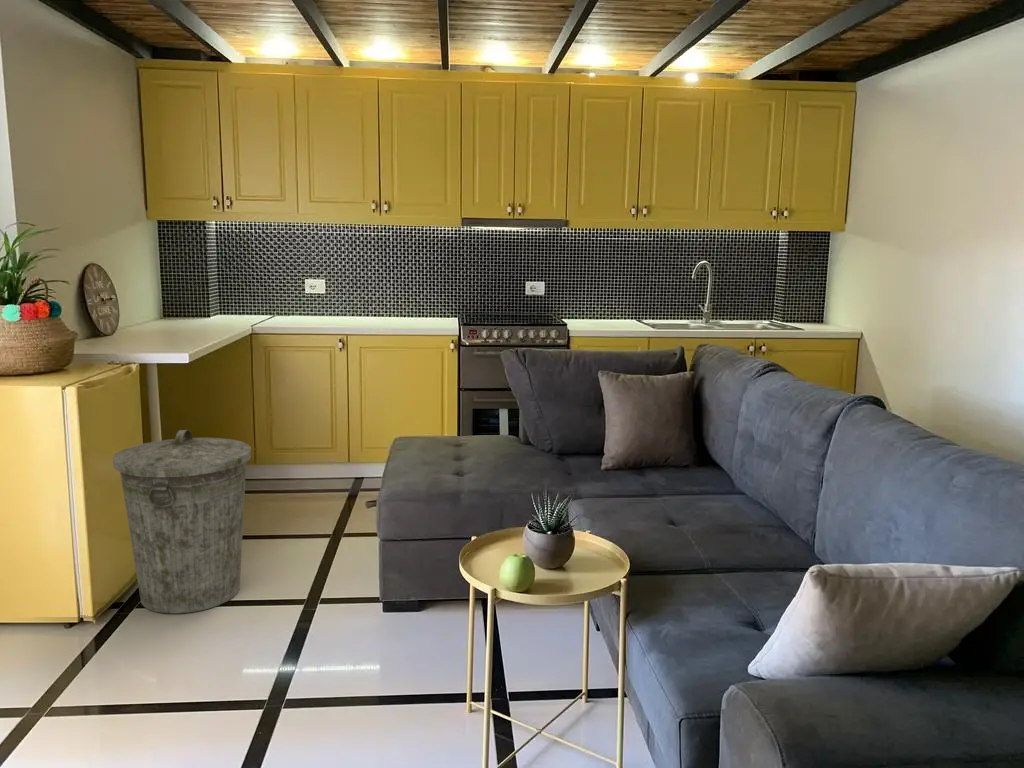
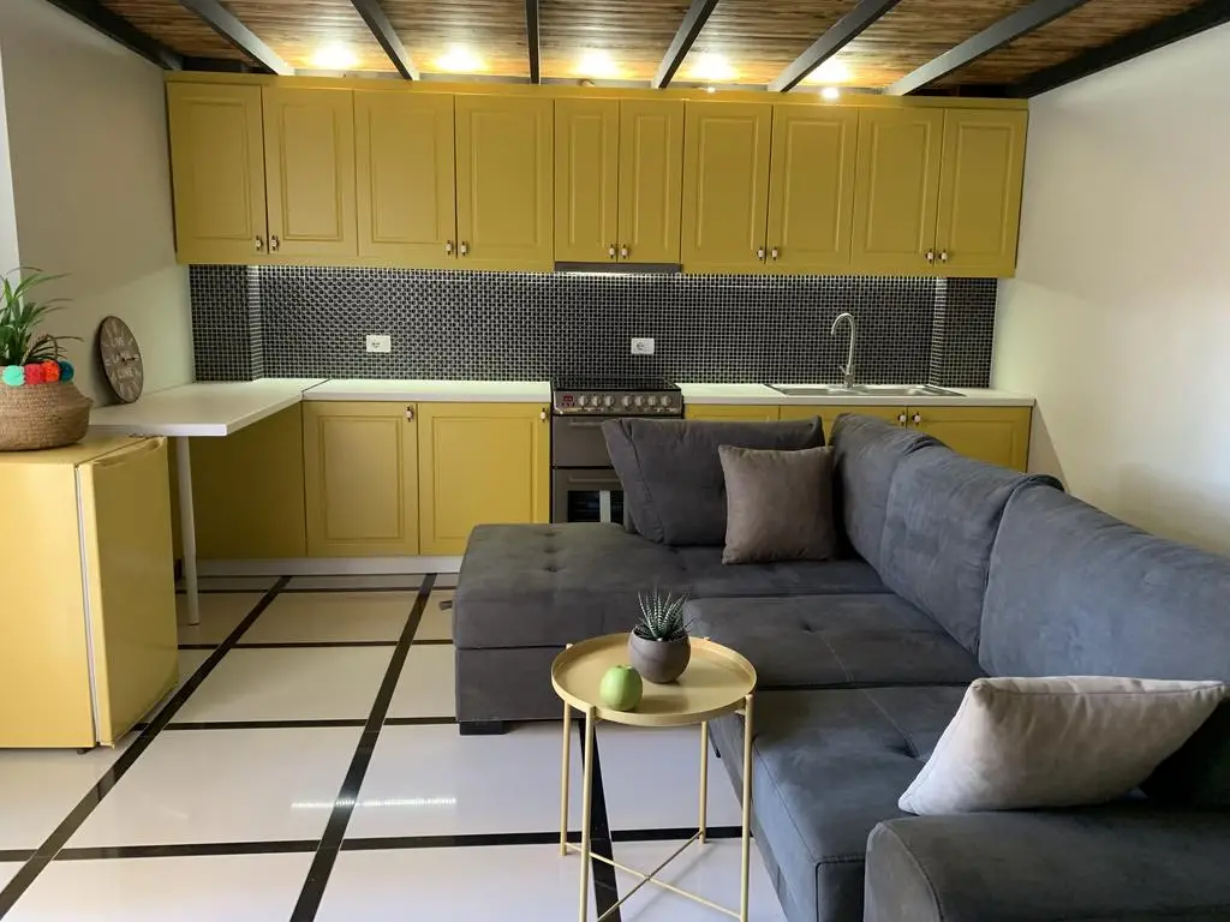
- trash can [112,429,252,614]
